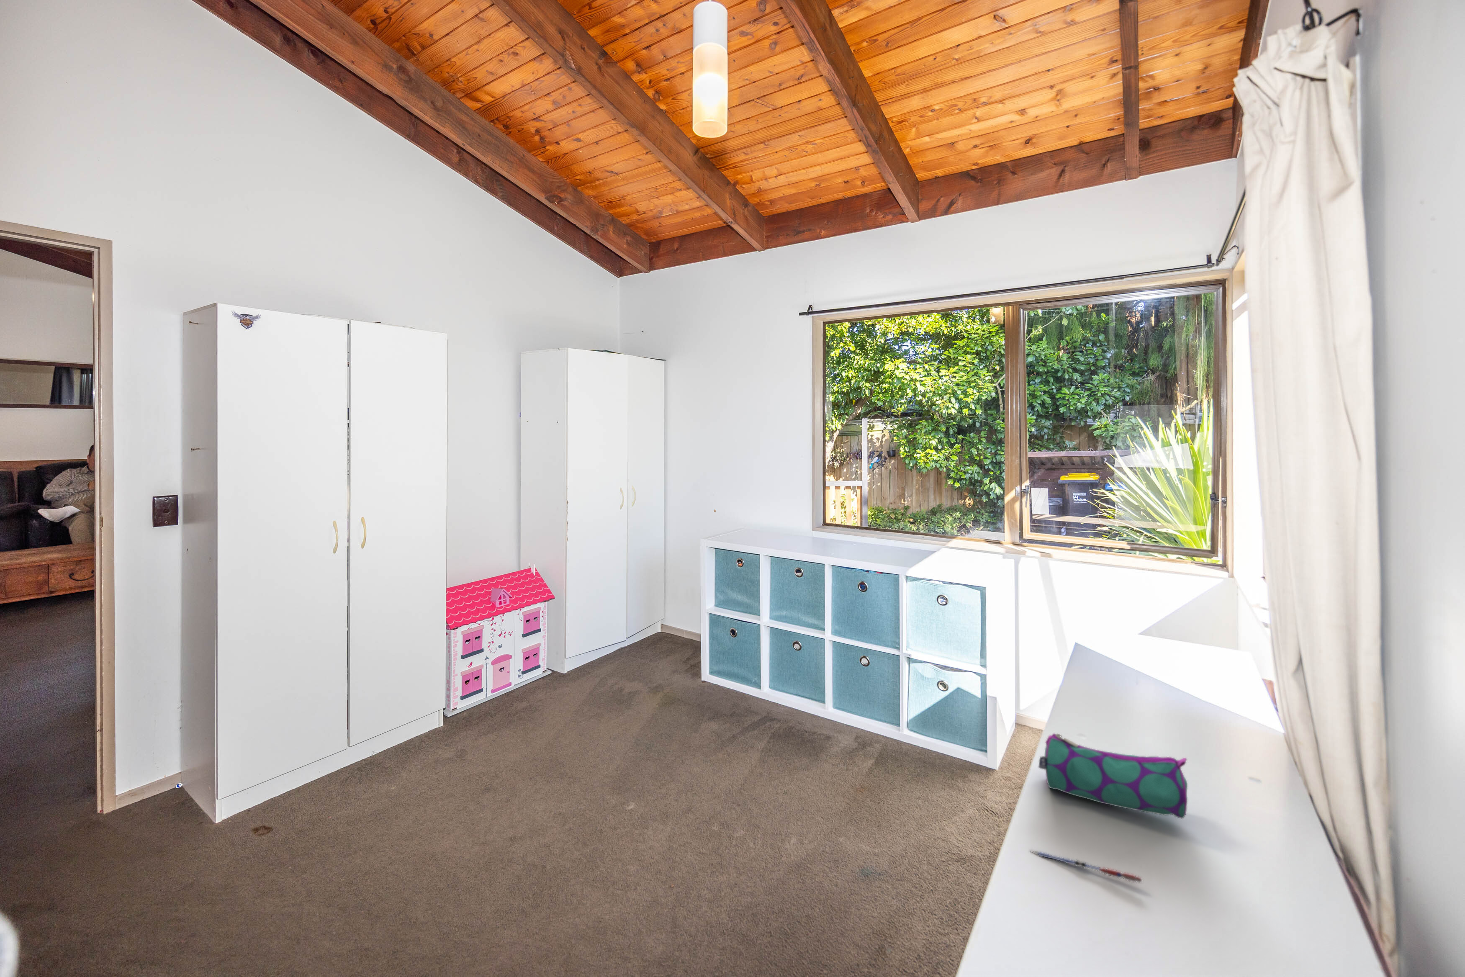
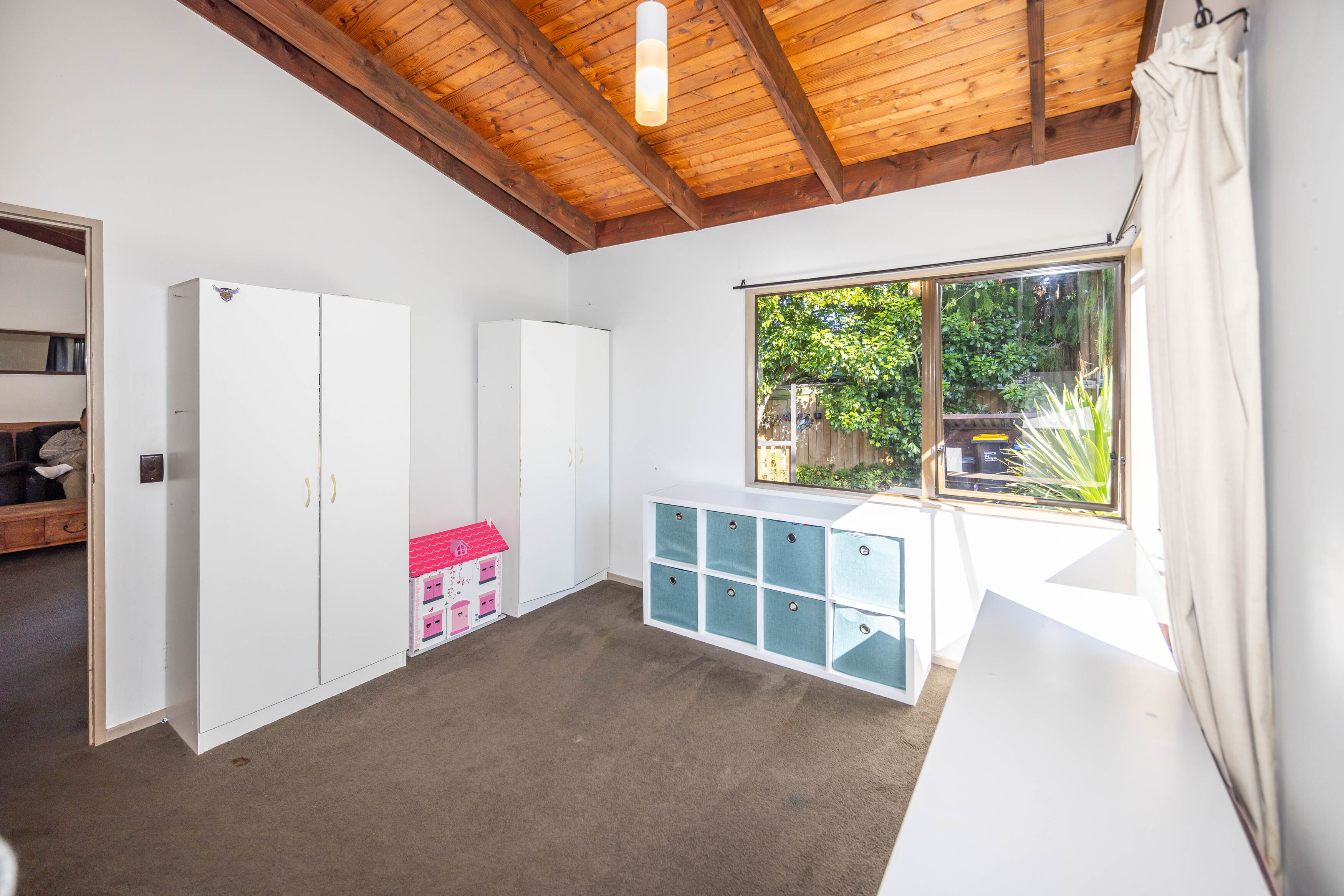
- pen [1029,849,1142,883]
- pencil case [1038,733,1188,819]
